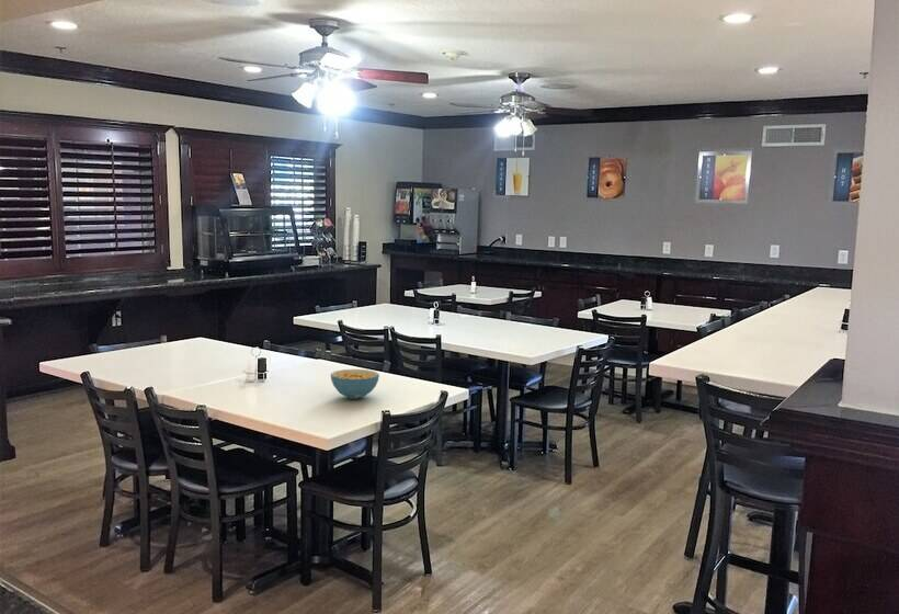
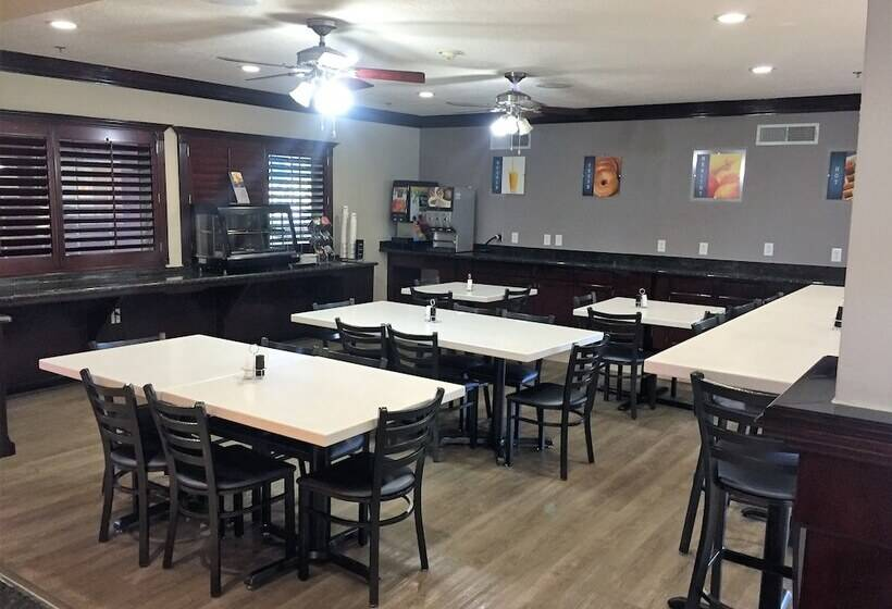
- cereal bowl [330,368,380,400]
